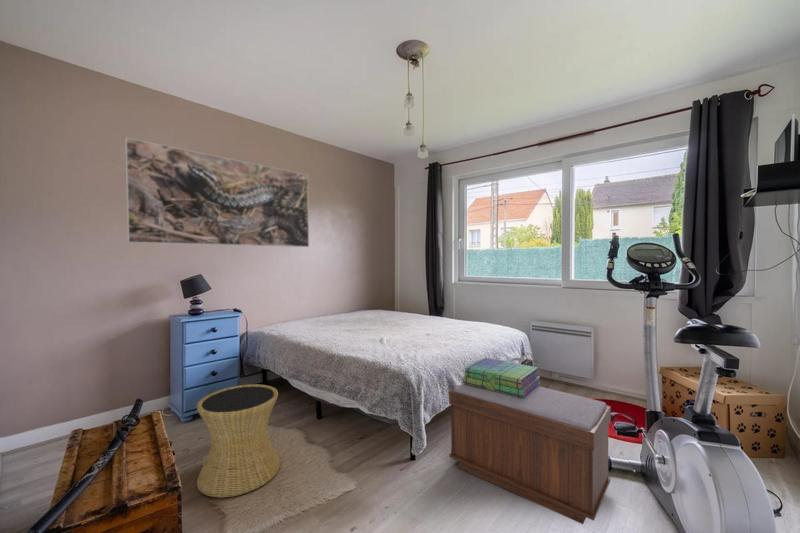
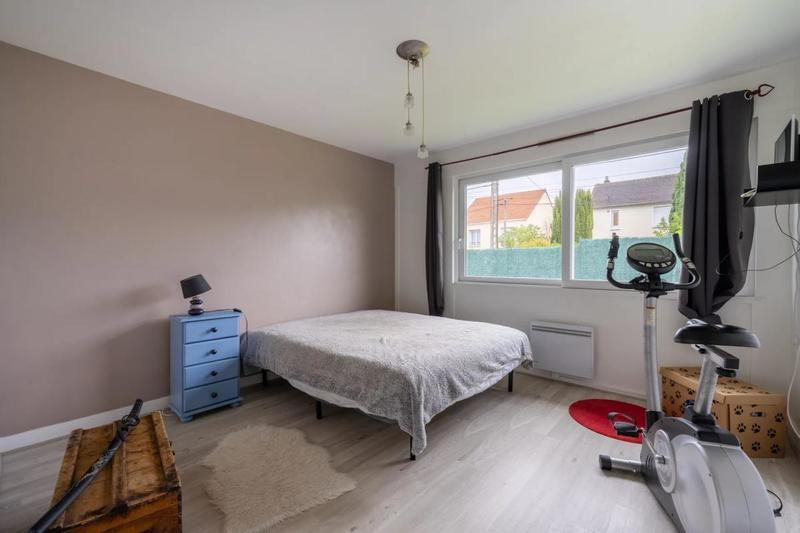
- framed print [124,137,310,248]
- bench [448,382,612,525]
- side table [196,383,281,499]
- stack of books [462,357,541,398]
